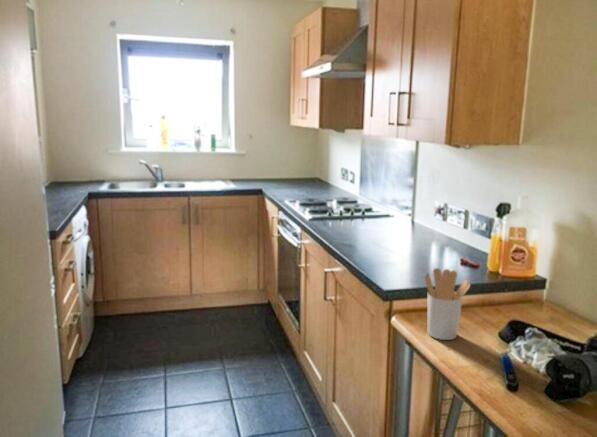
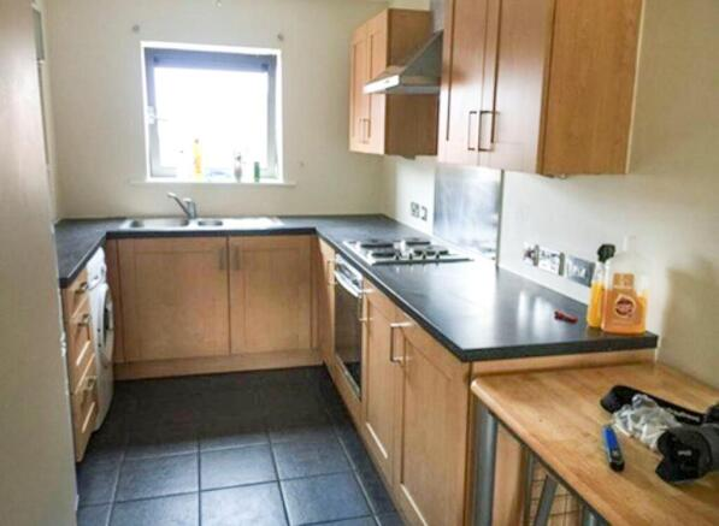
- utensil holder [424,267,471,341]
